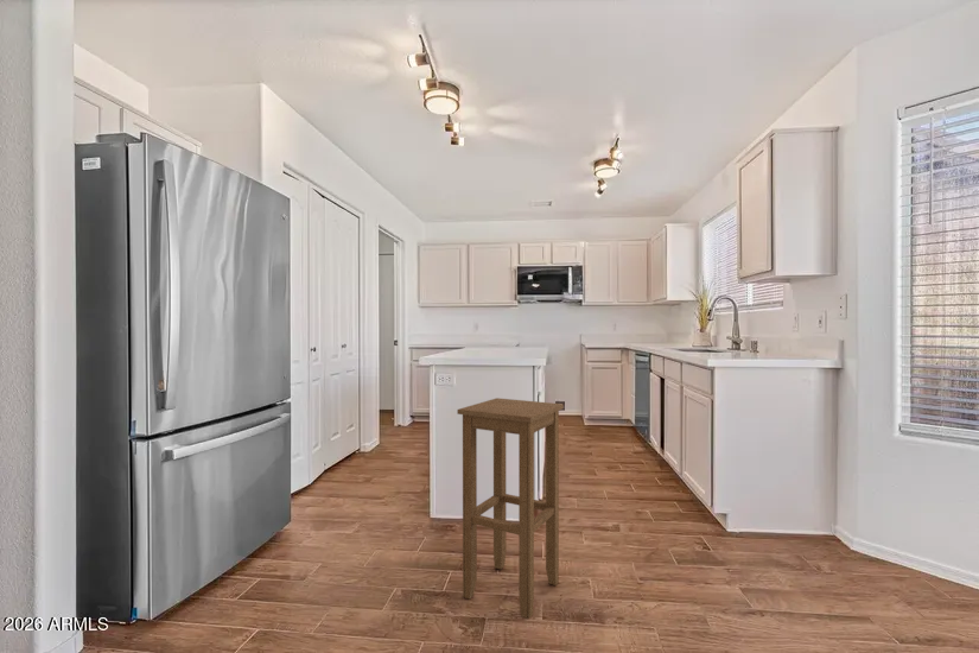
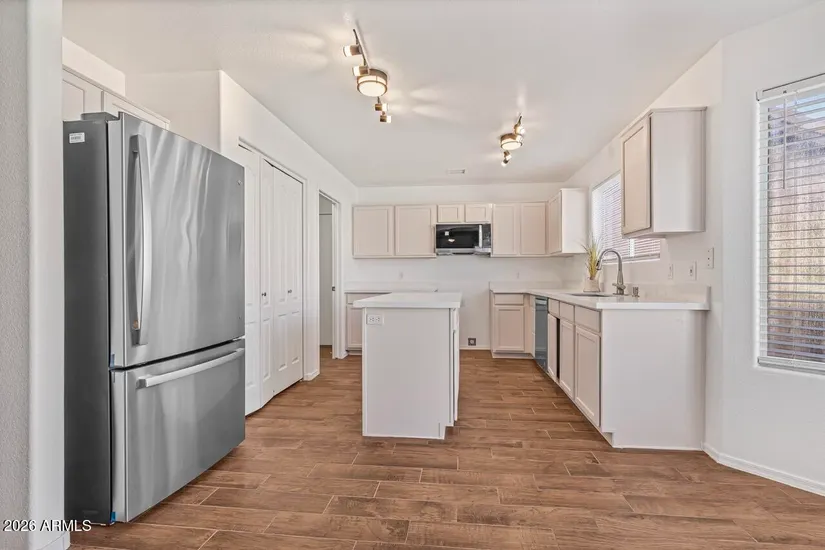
- stool [456,397,565,620]
